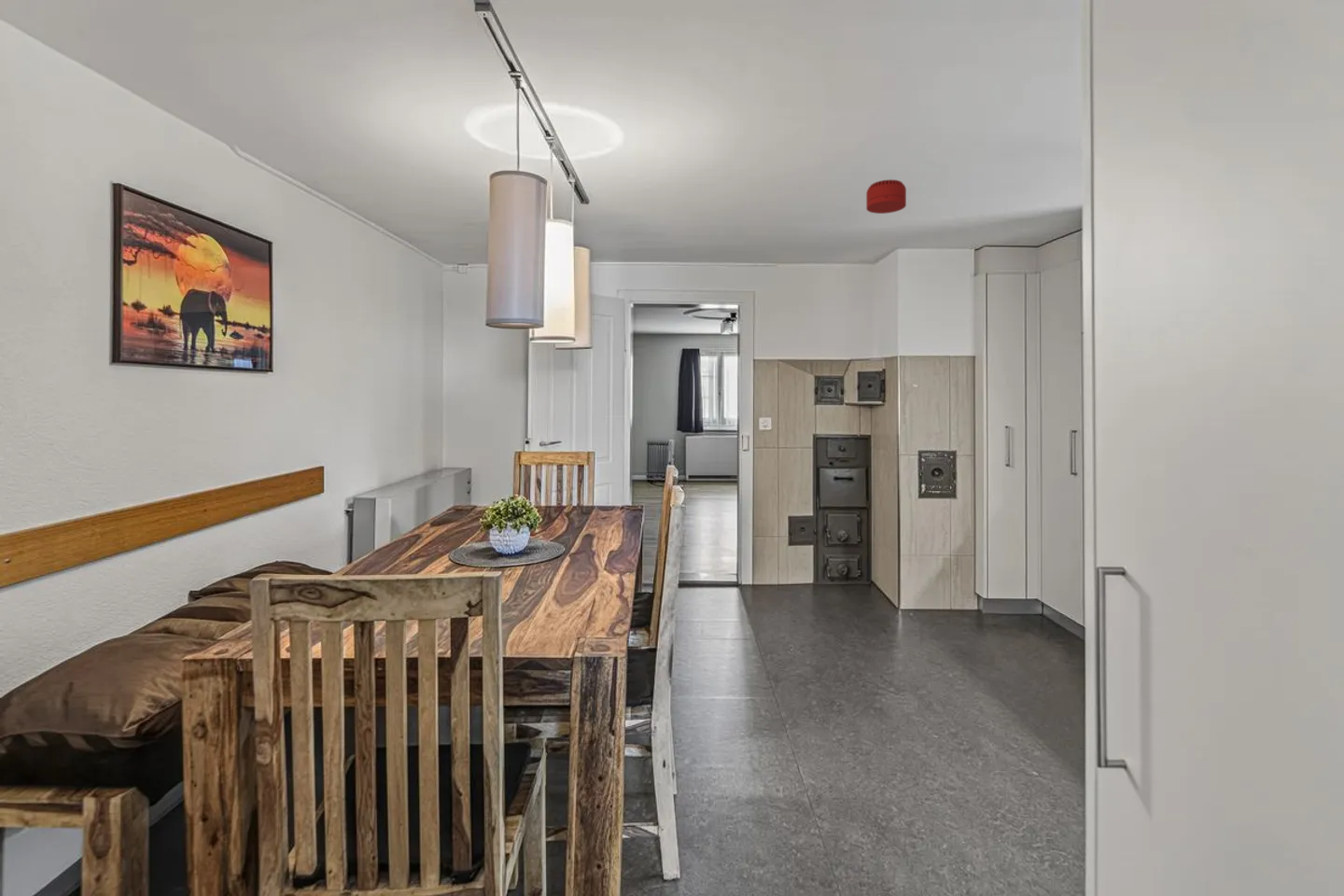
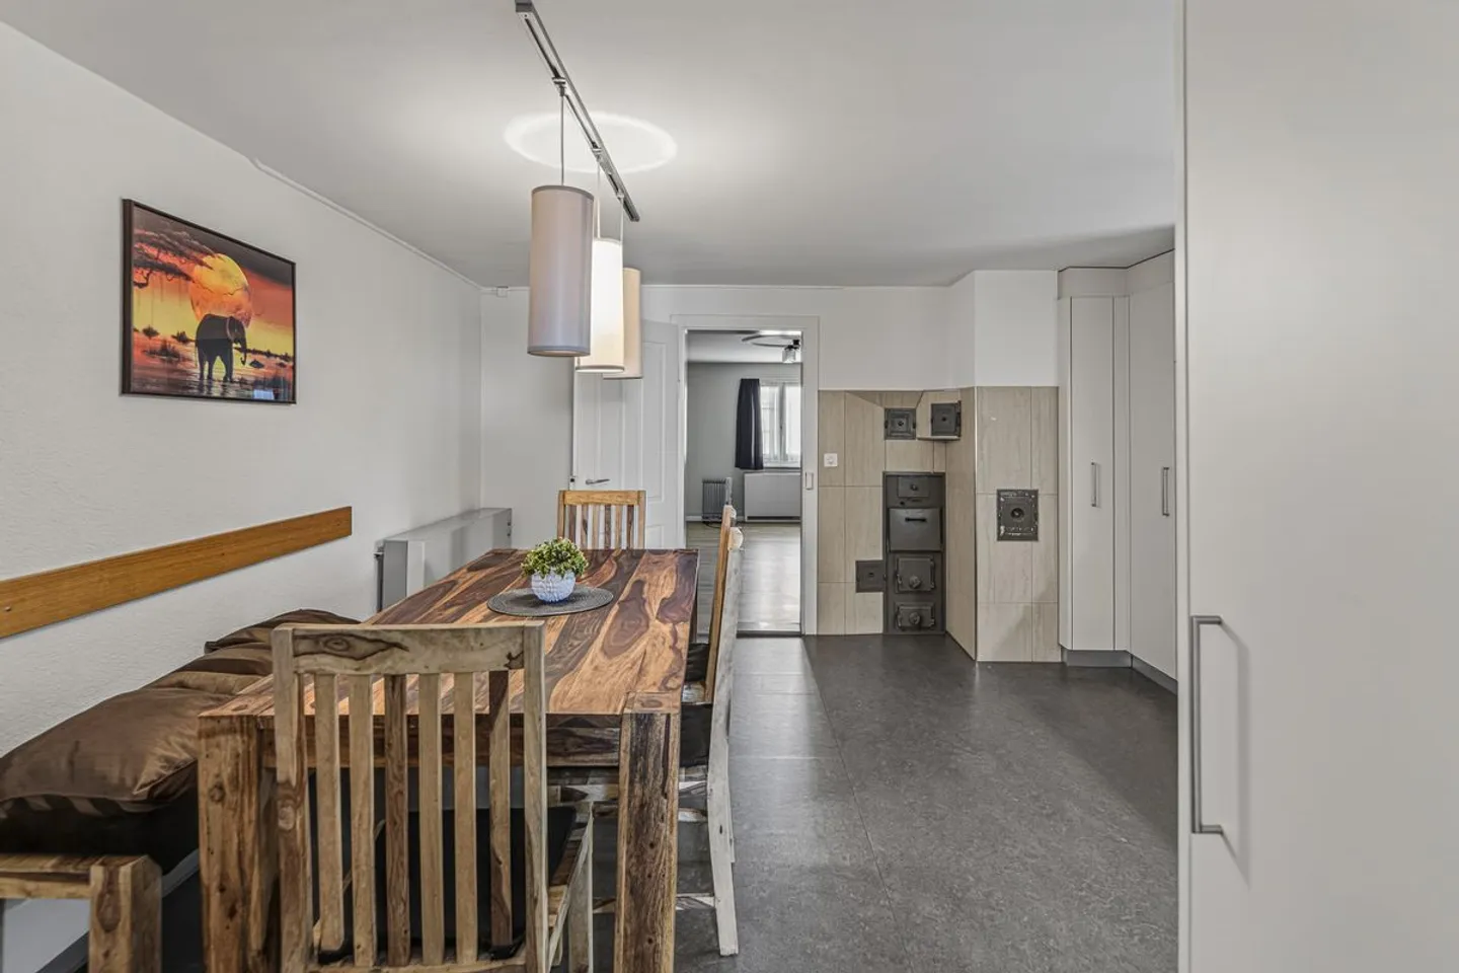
- smoke detector [865,179,907,215]
